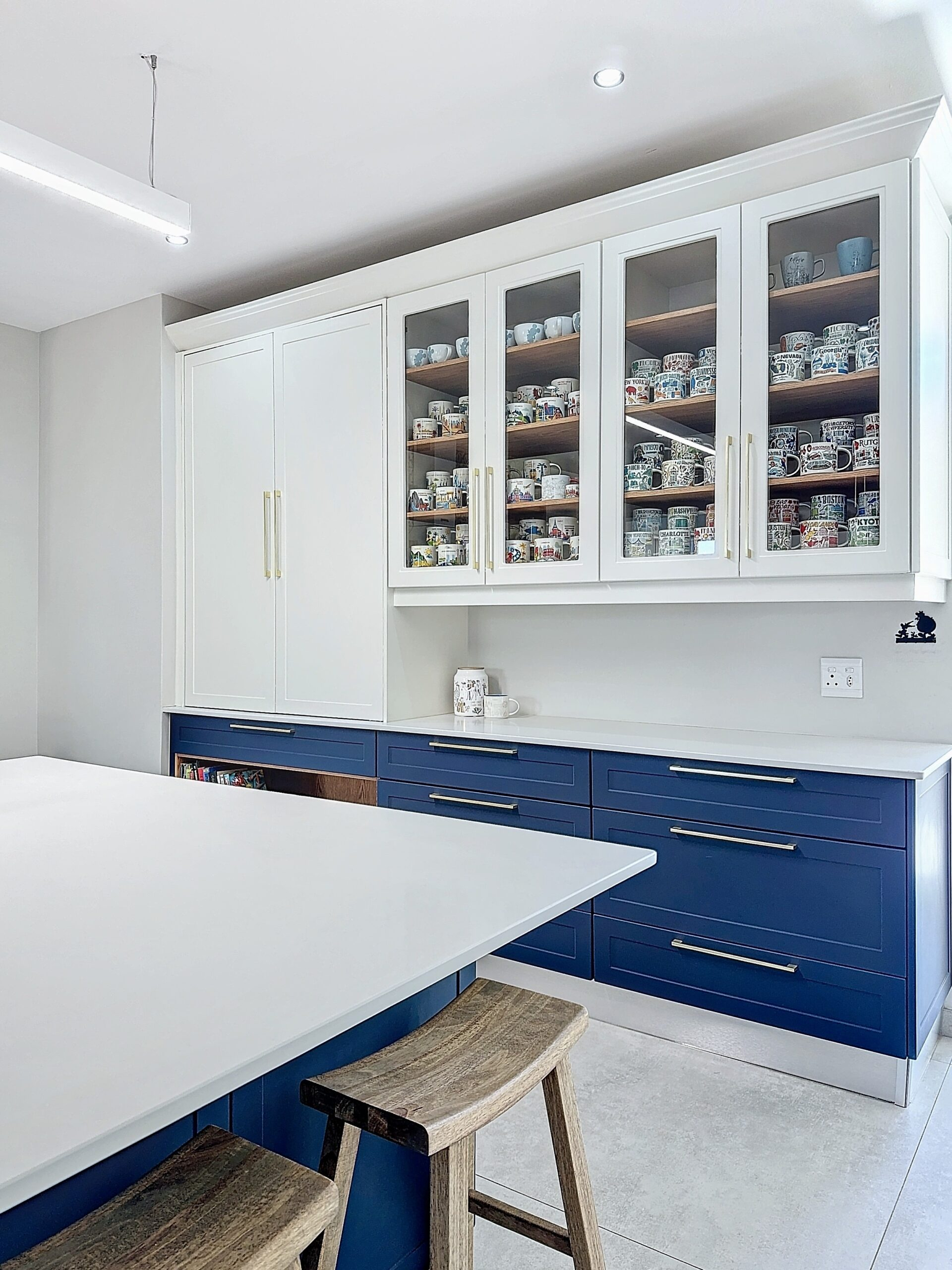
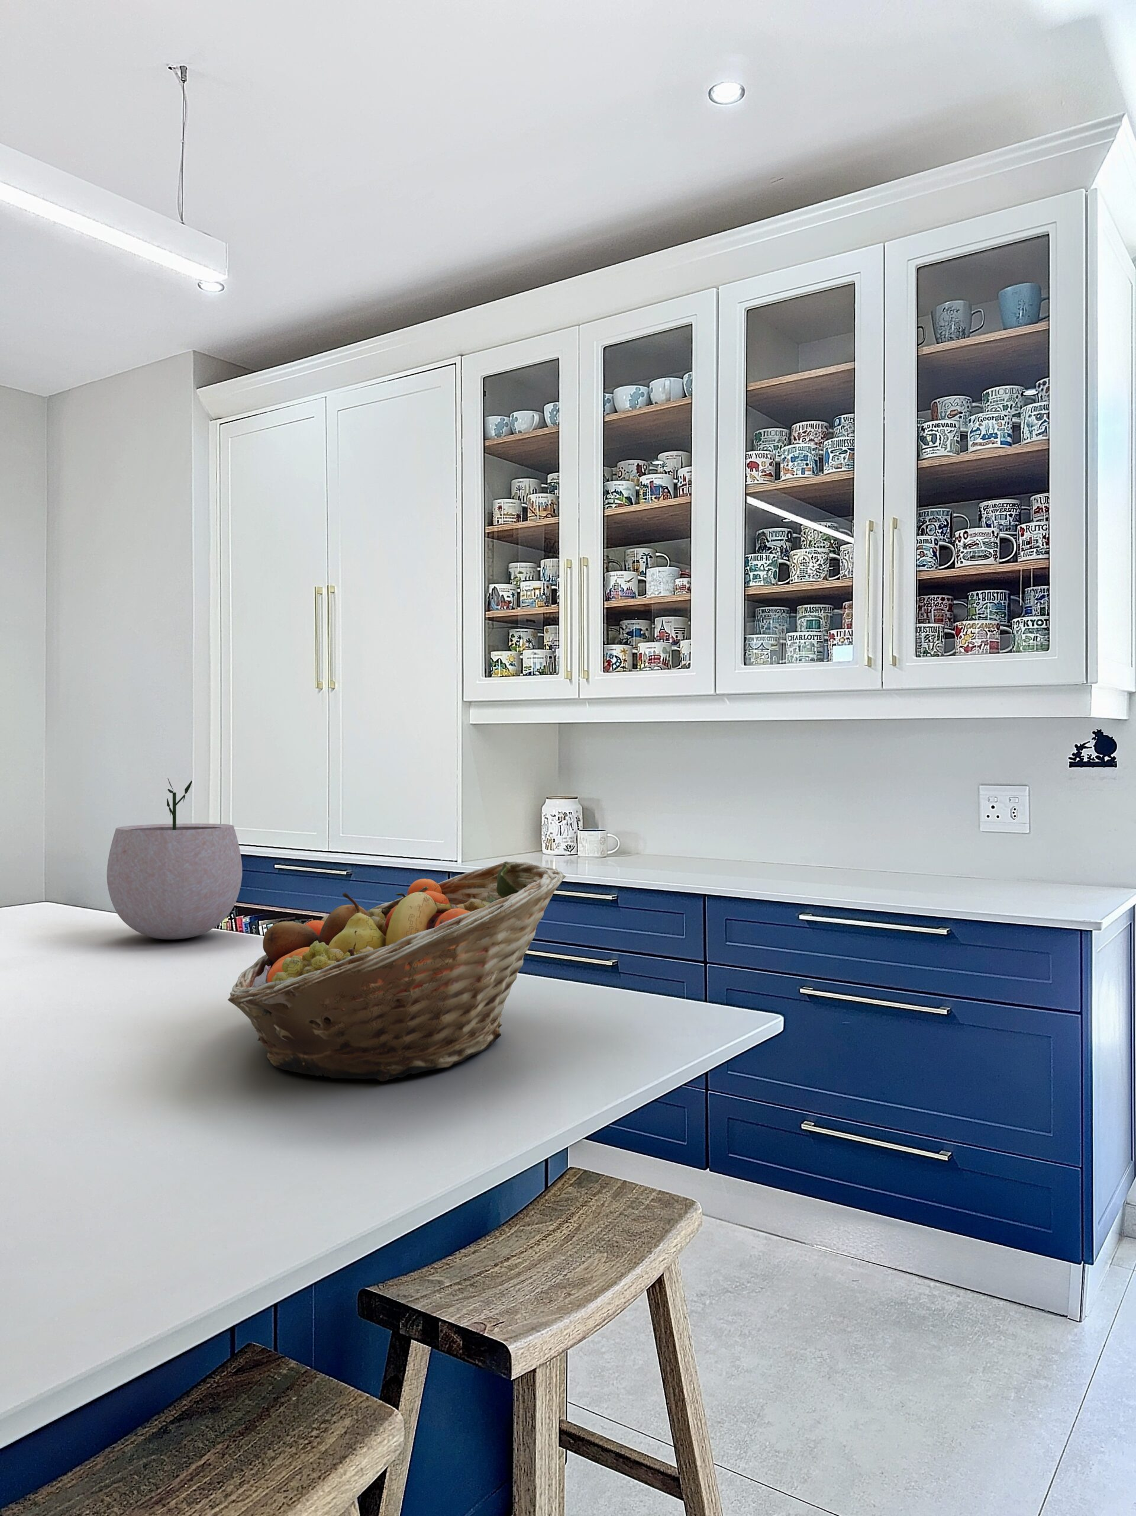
+ fruit basket [227,861,567,1081]
+ plant pot [106,777,242,939]
